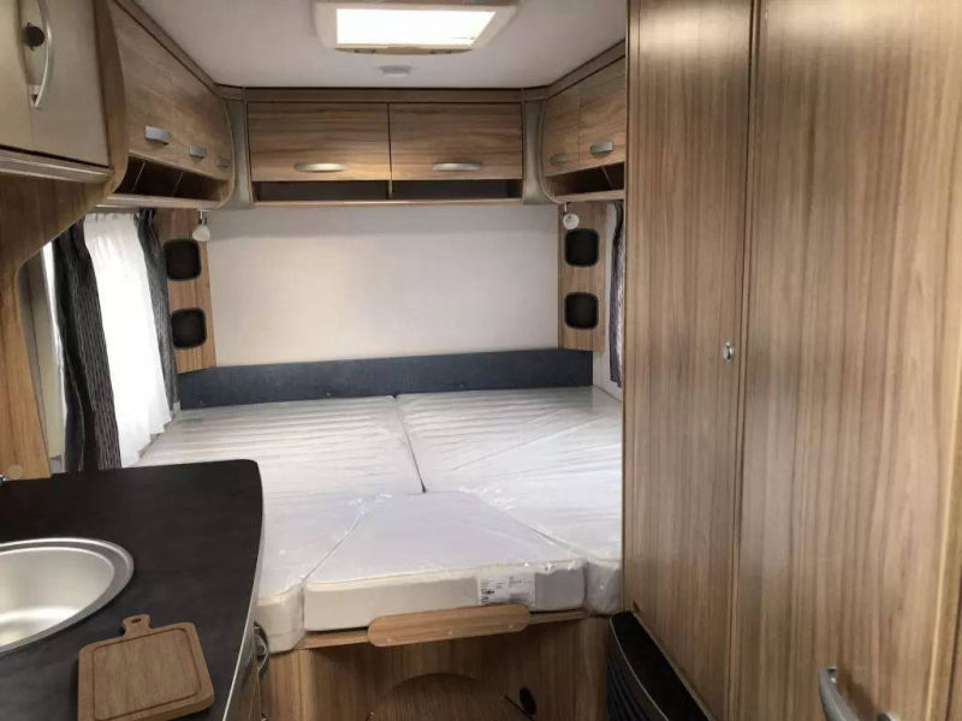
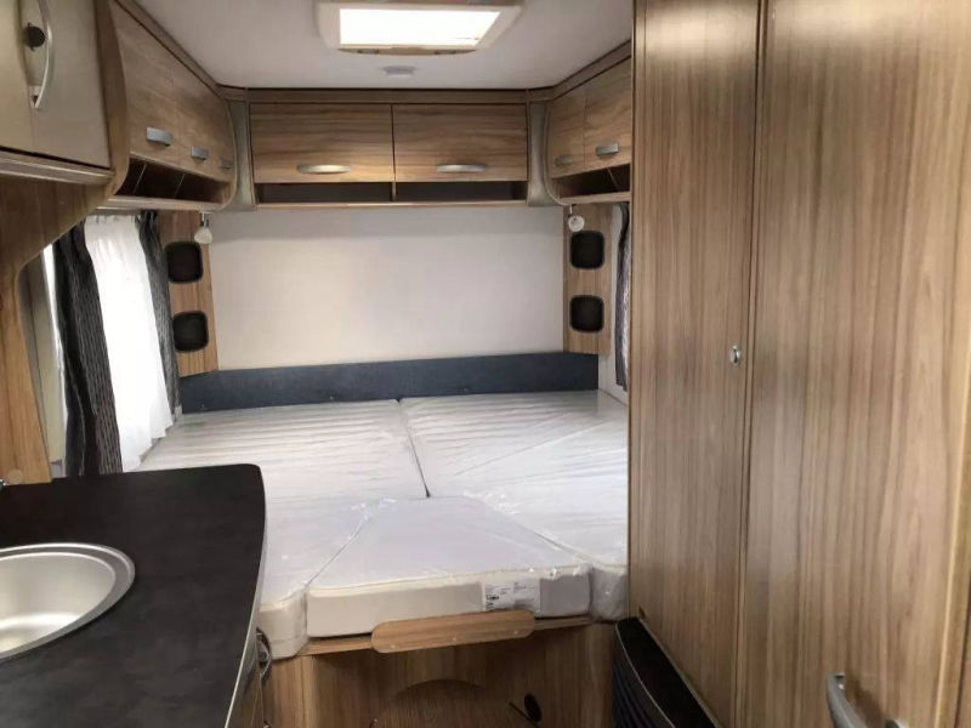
- chopping board [77,613,215,721]
